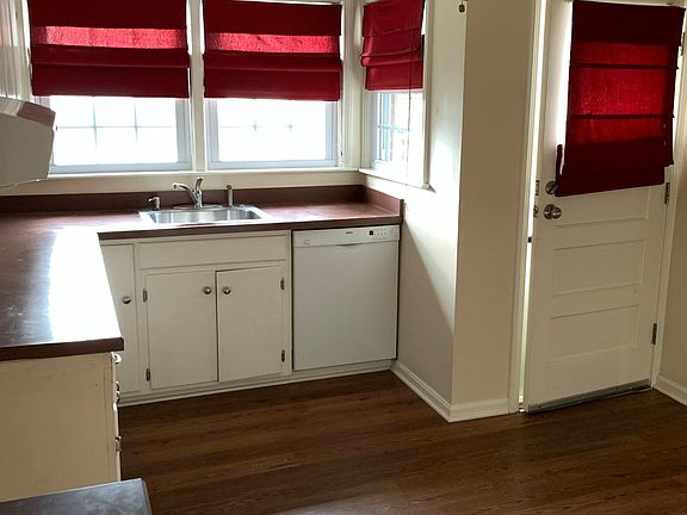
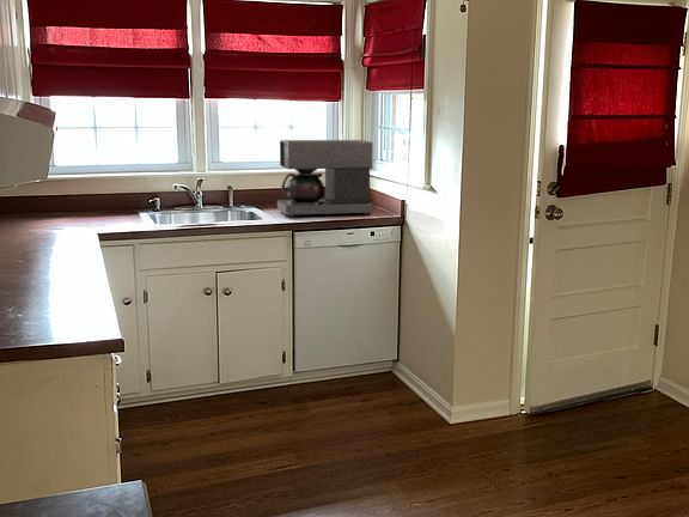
+ coffee maker [276,139,374,219]
